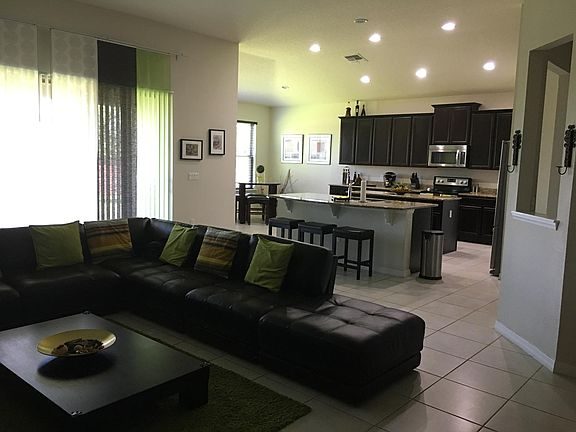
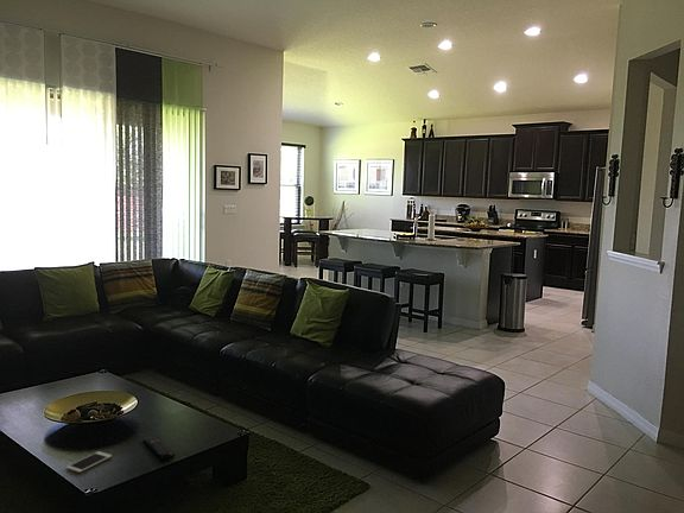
+ cell phone [65,450,113,474]
+ remote control [141,435,176,462]
